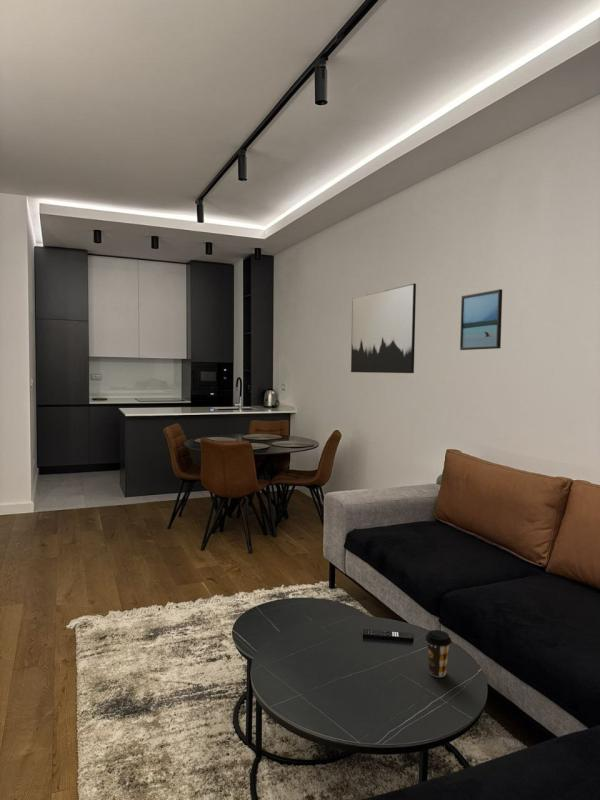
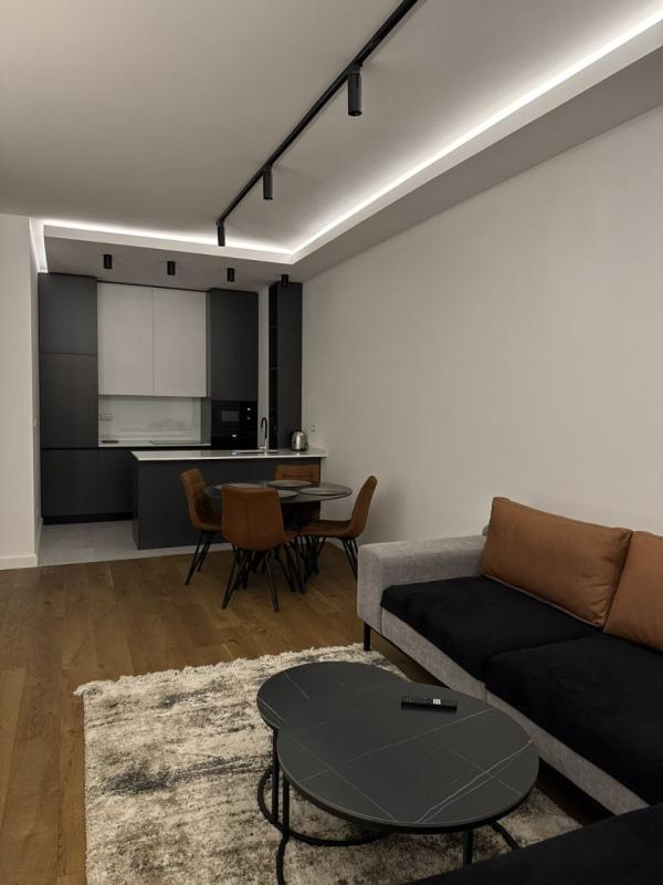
- coffee cup [425,629,452,678]
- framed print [459,288,503,351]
- wall art [350,283,417,374]
